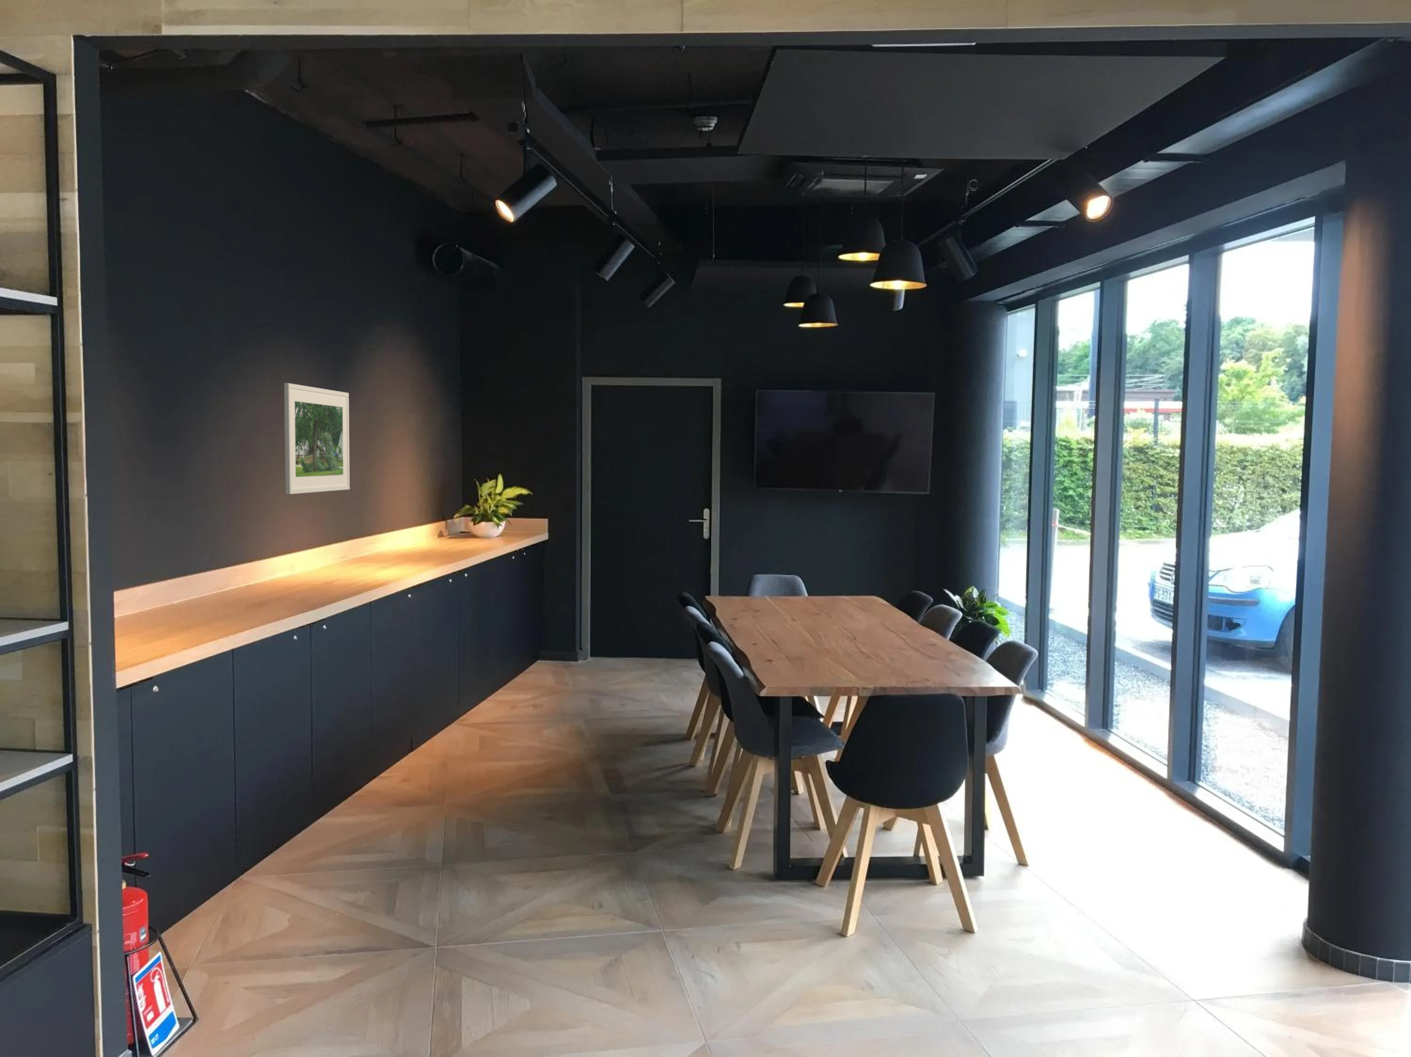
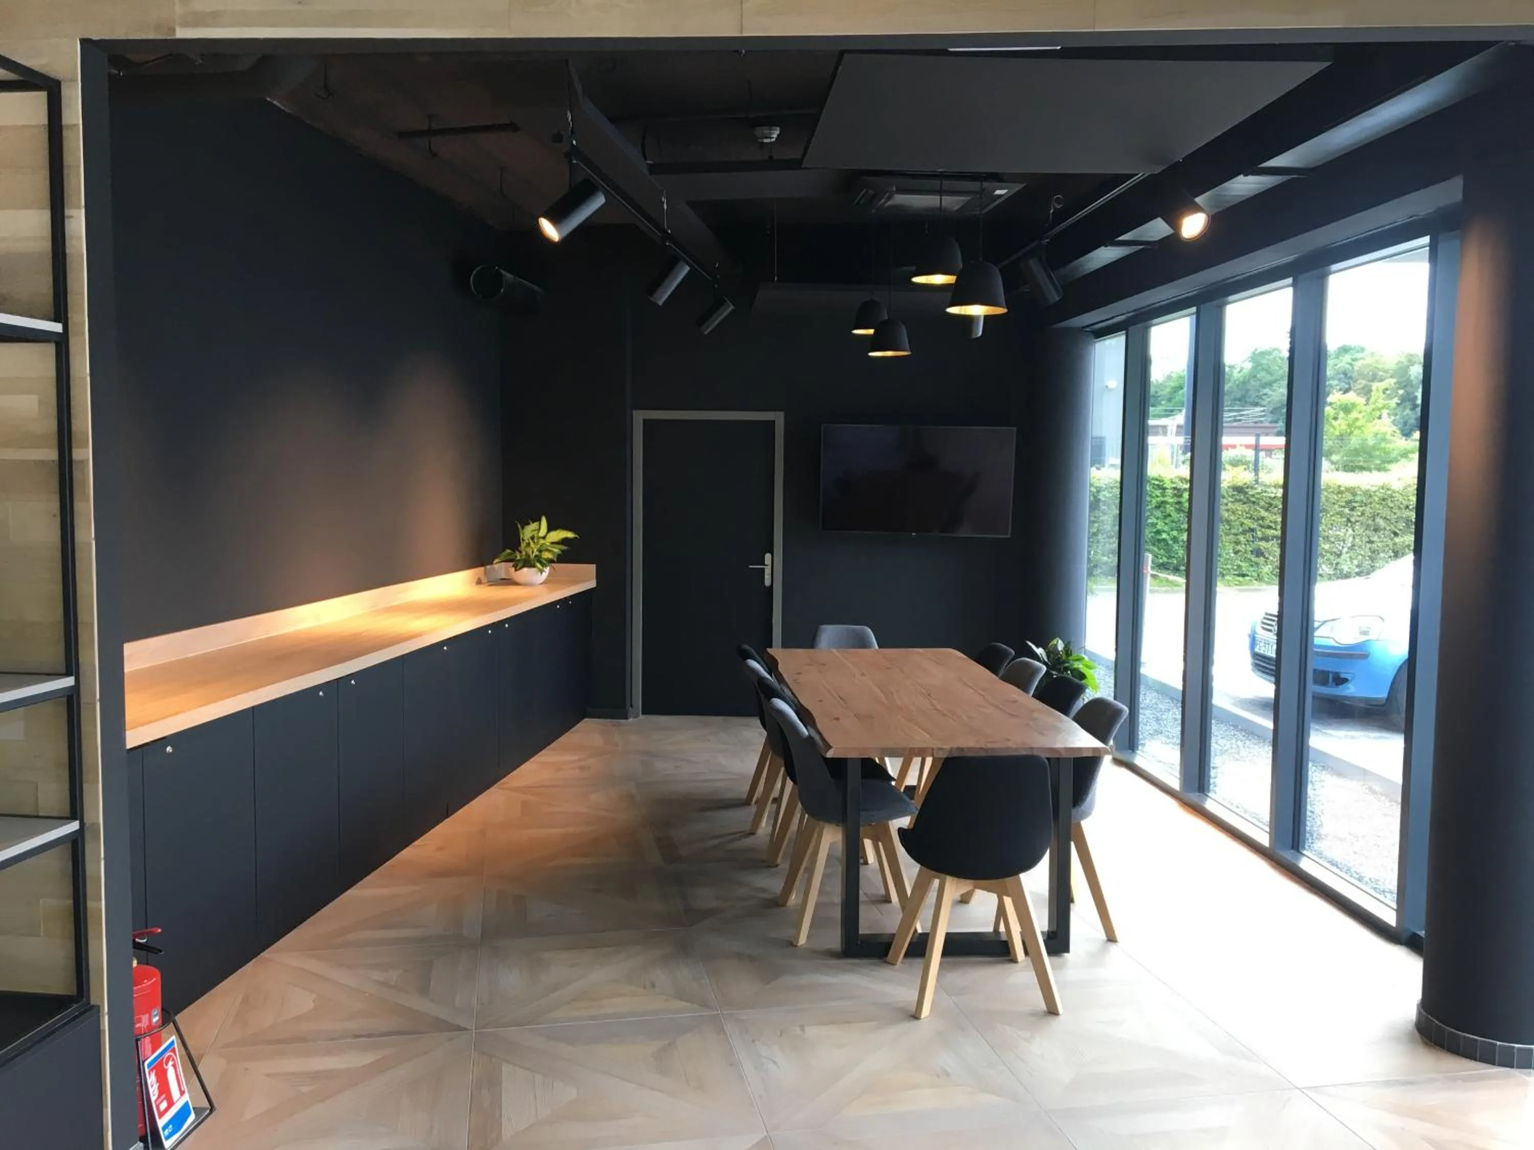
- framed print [283,382,350,495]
